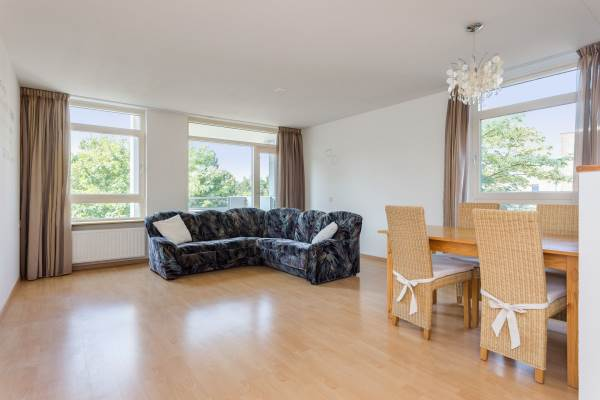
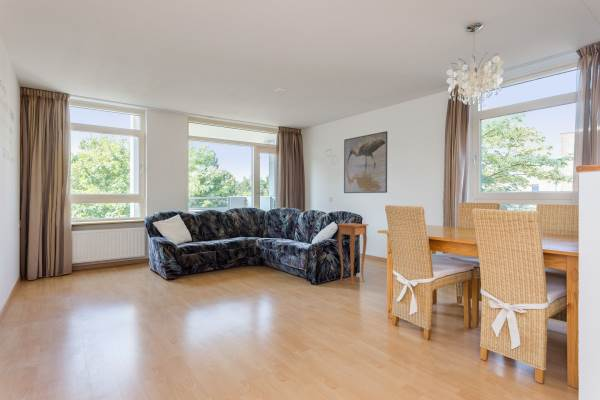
+ side table [336,222,369,286]
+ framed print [343,130,388,194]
